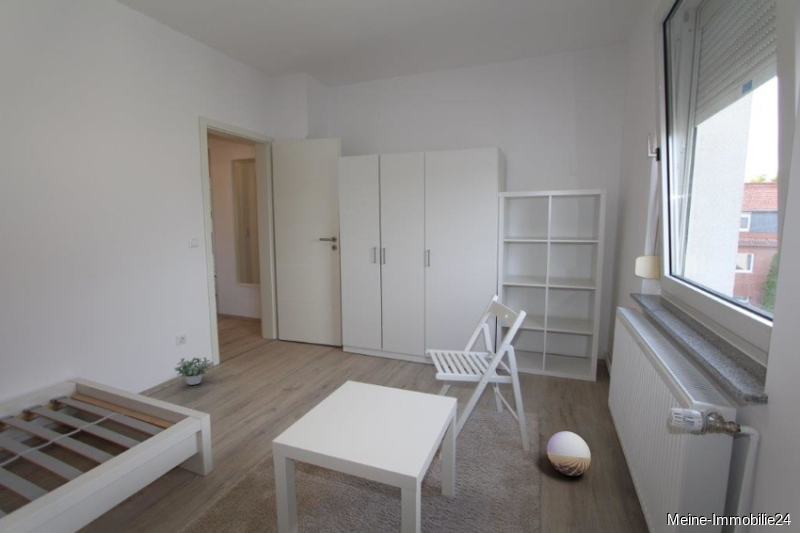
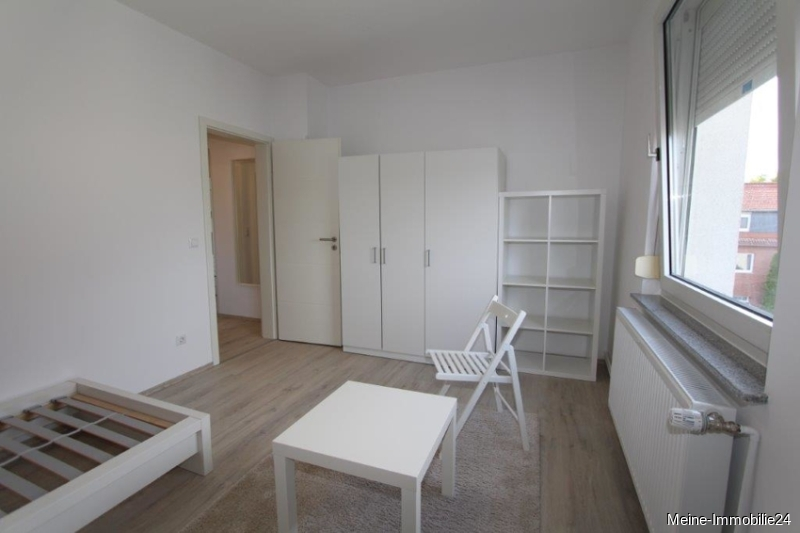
- potted plant [173,356,212,386]
- ball [546,430,592,477]
